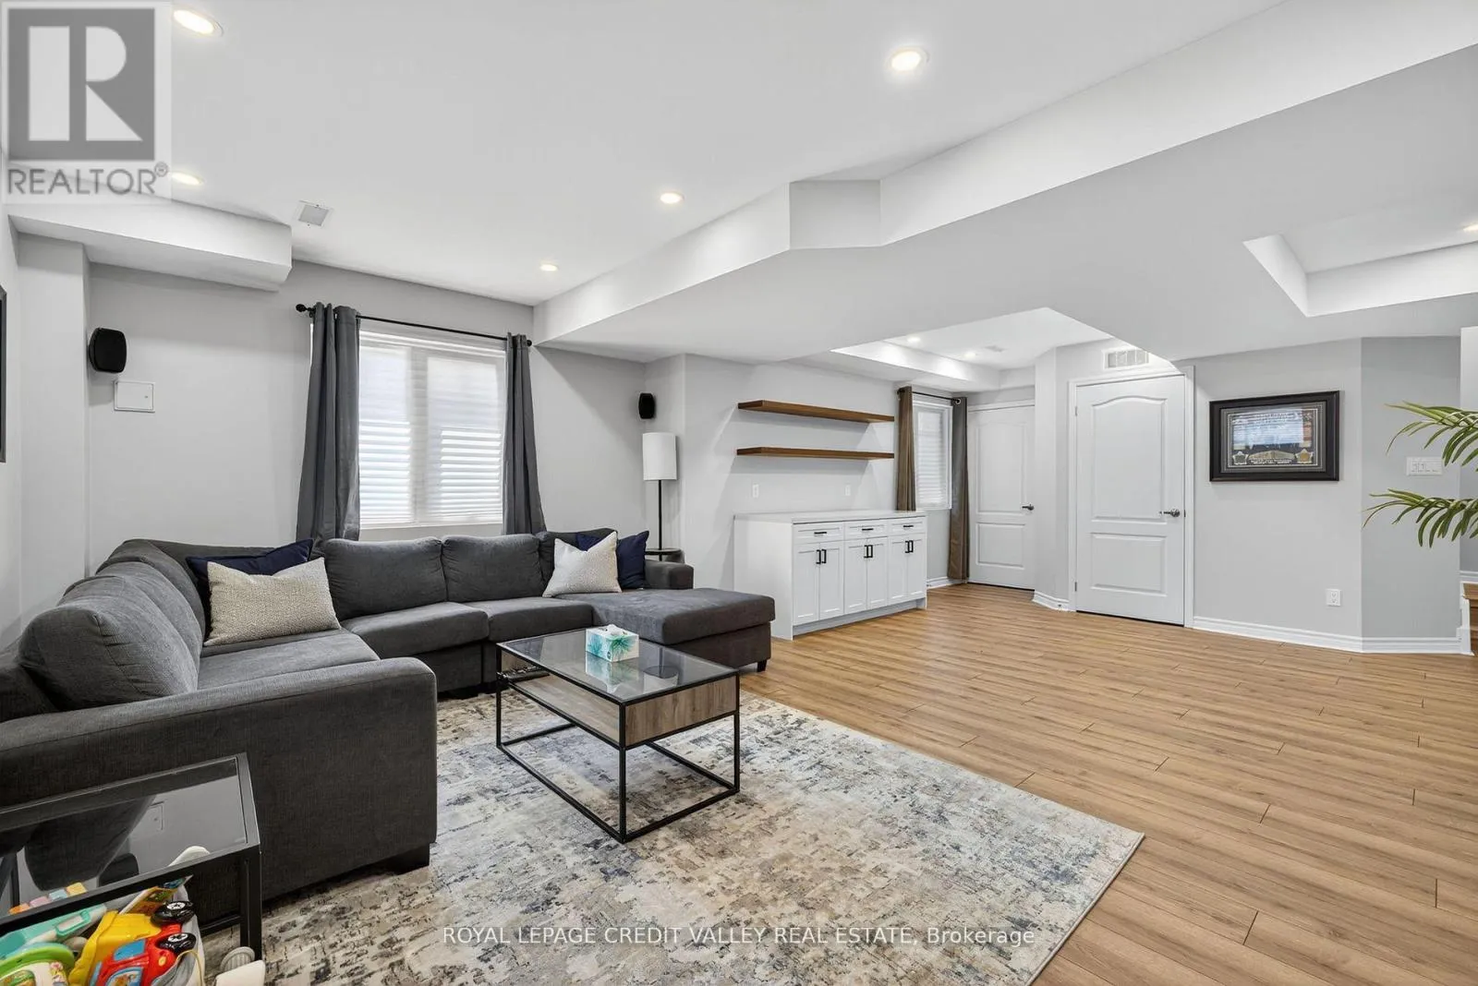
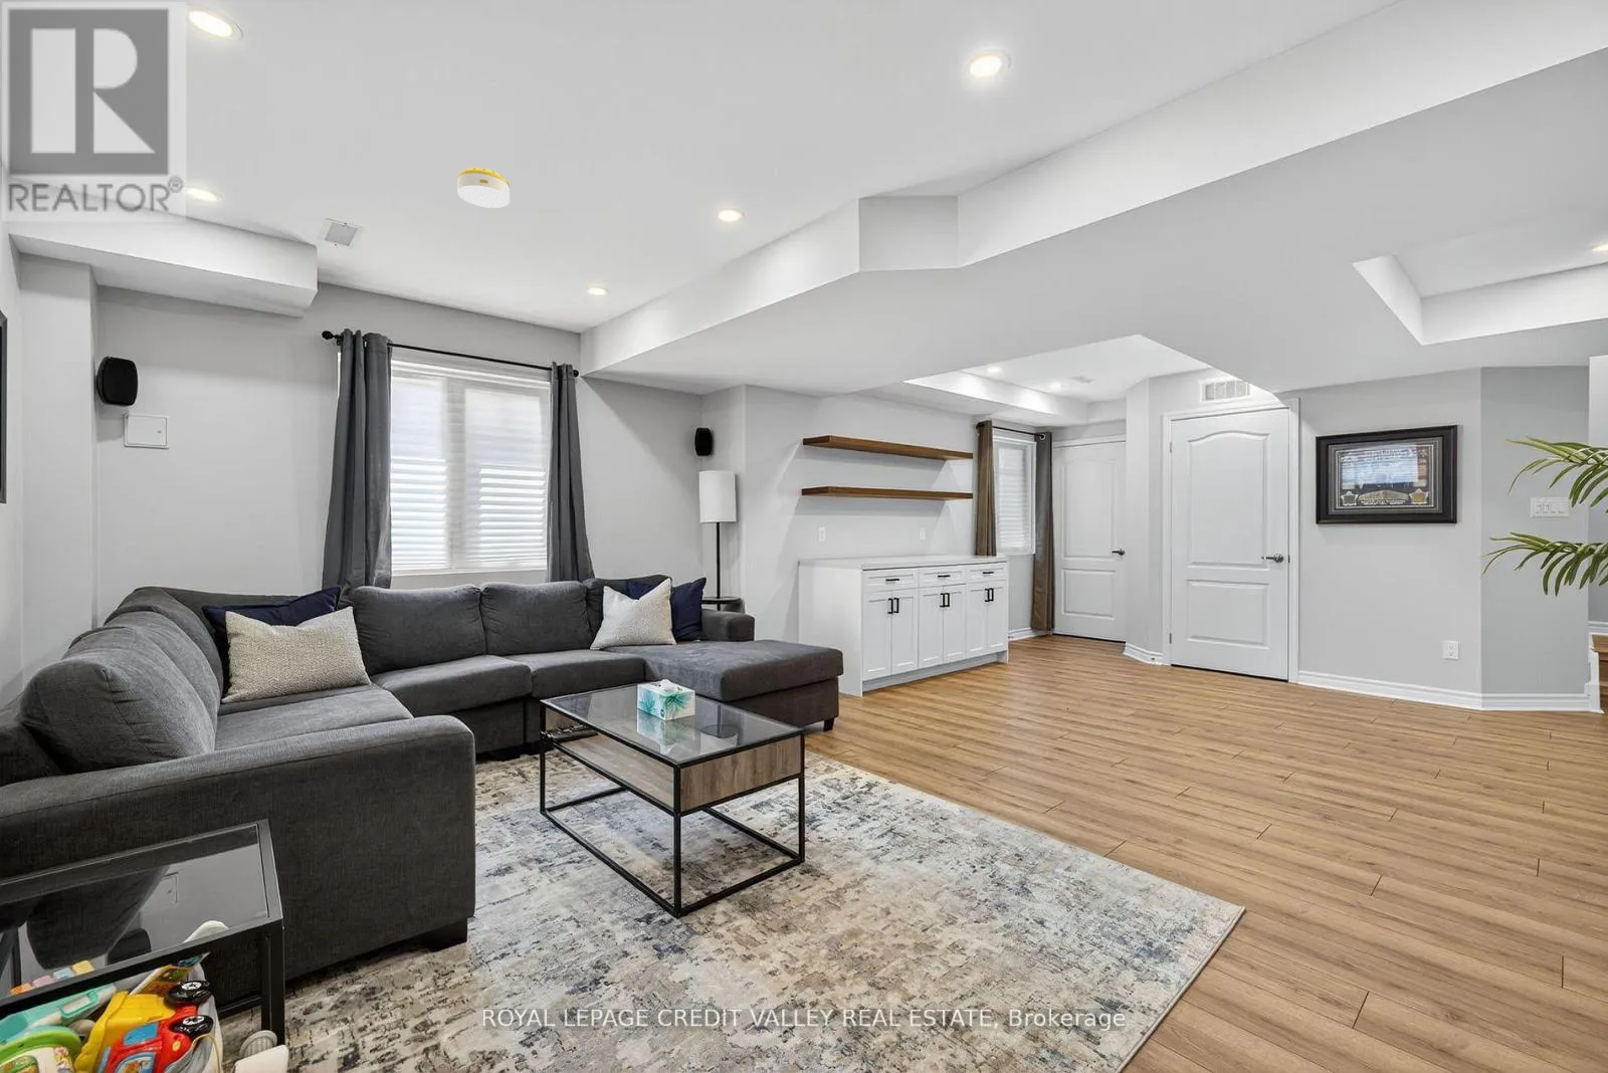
+ smoke detector [456,166,510,210]
